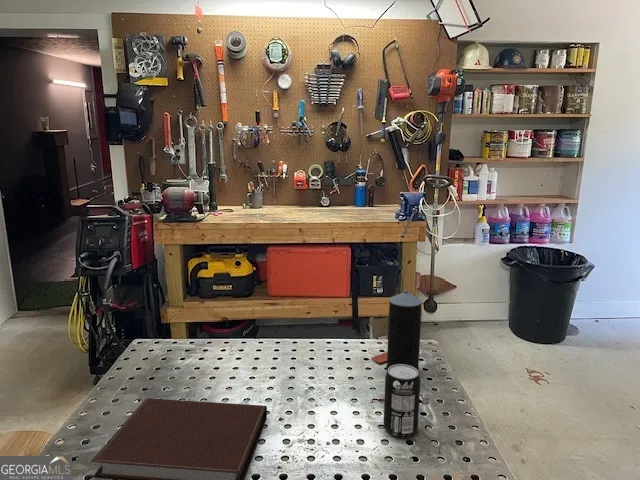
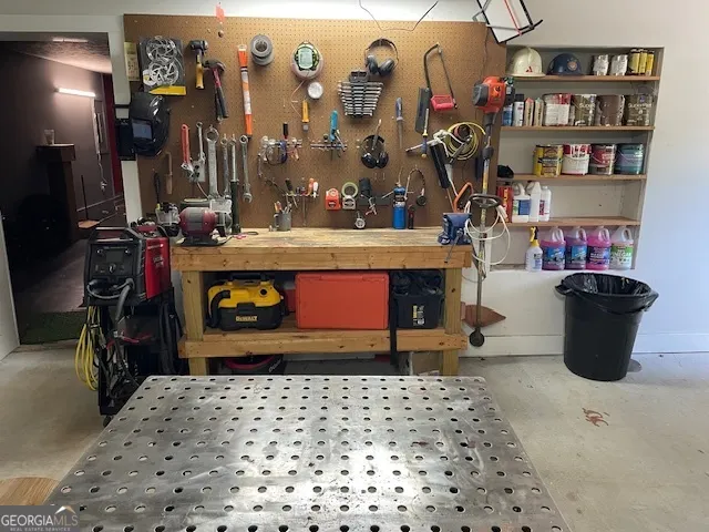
- beverage can [383,364,421,437]
- notebook [90,397,268,480]
- spray can [370,289,423,373]
